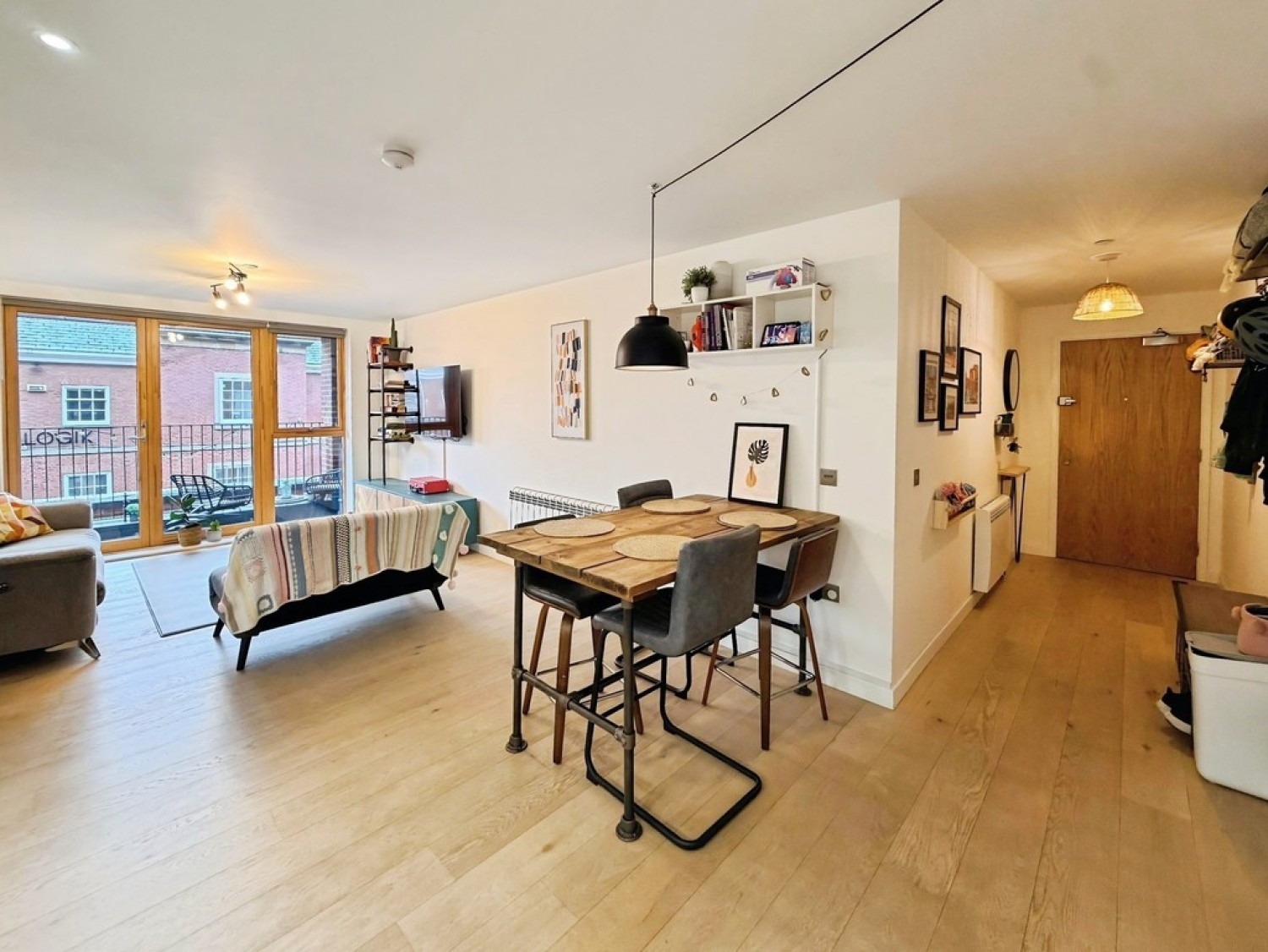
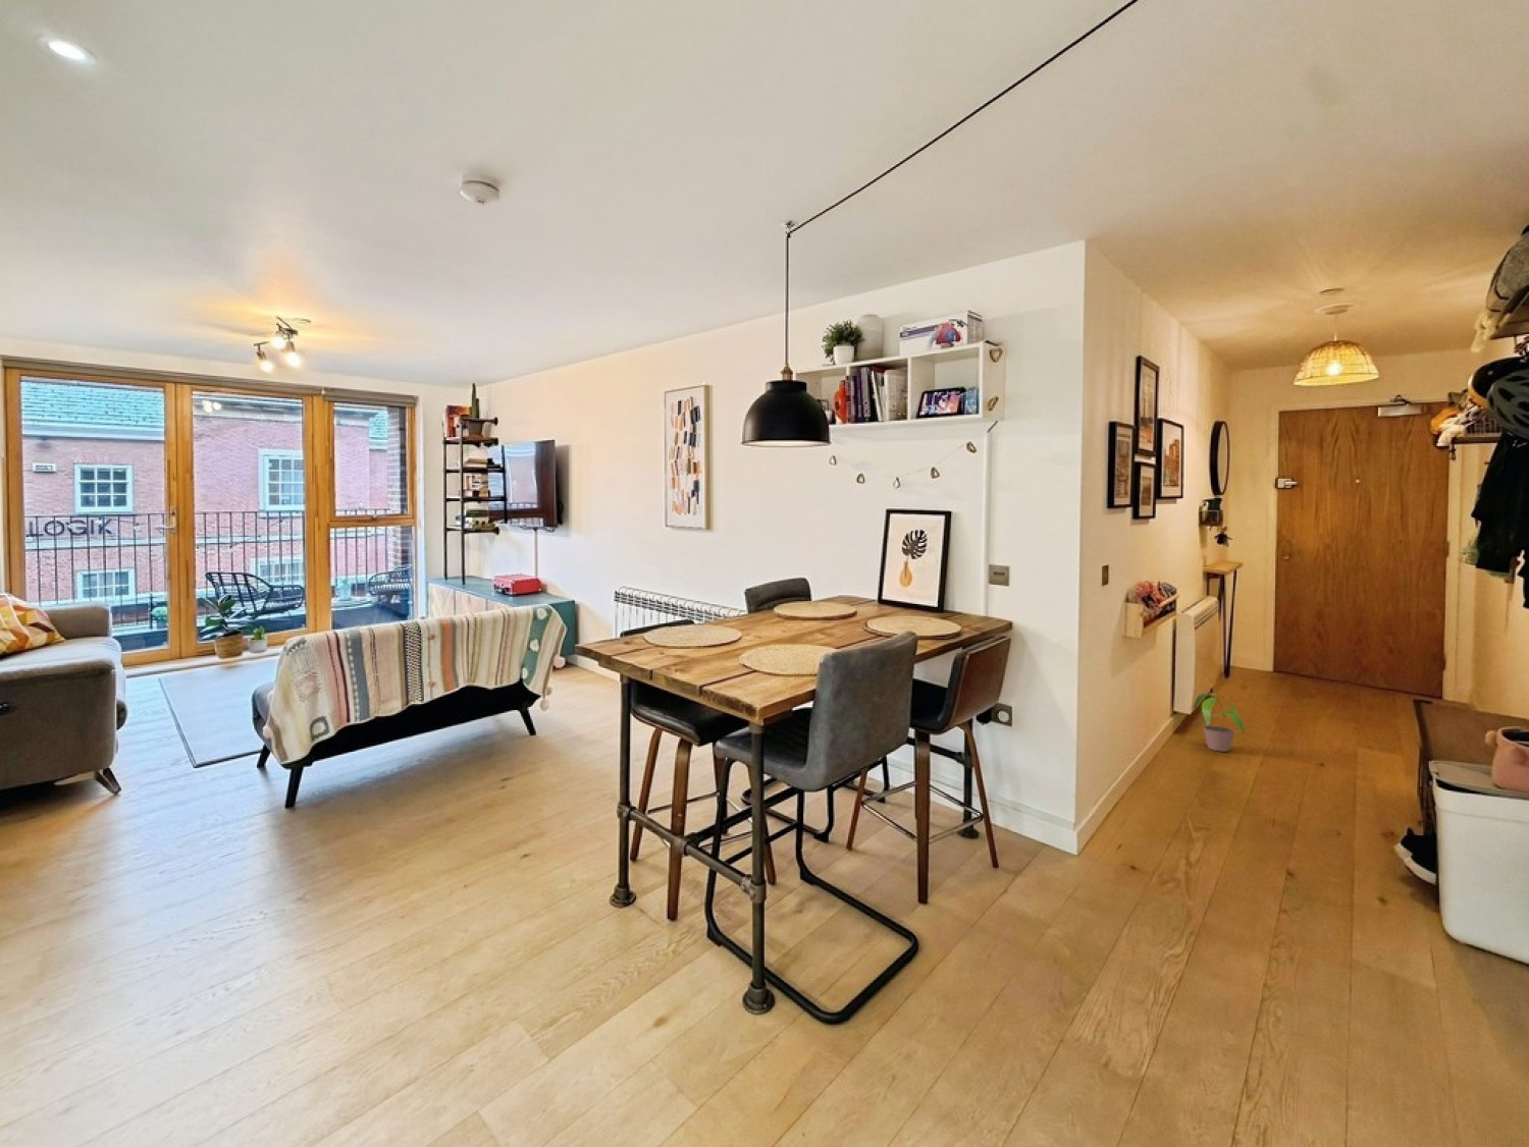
+ potted plant [1191,693,1247,753]
